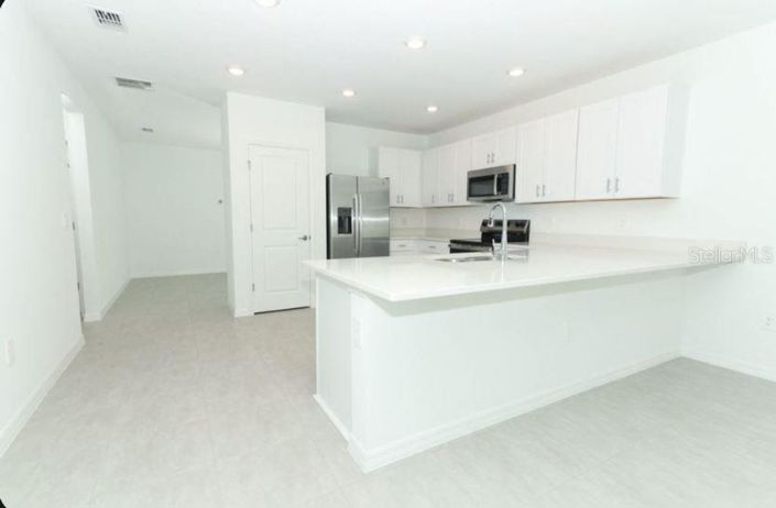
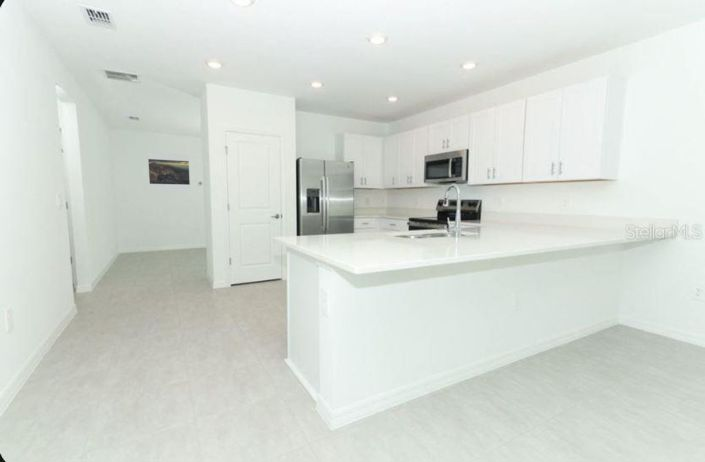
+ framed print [147,152,191,191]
